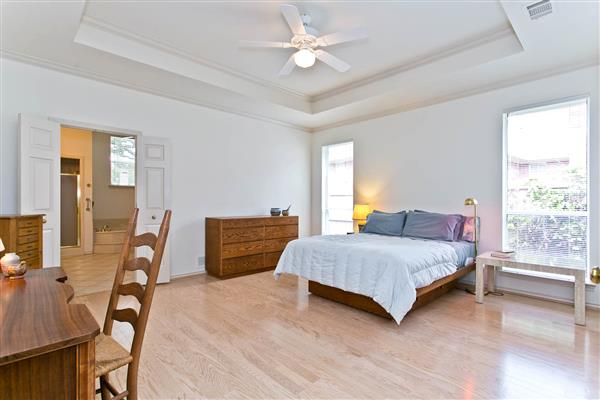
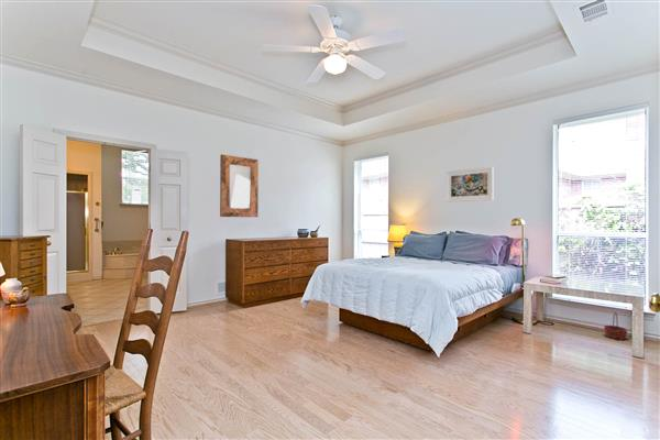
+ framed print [446,165,495,204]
+ home mirror [219,153,260,218]
+ basket [603,311,629,340]
